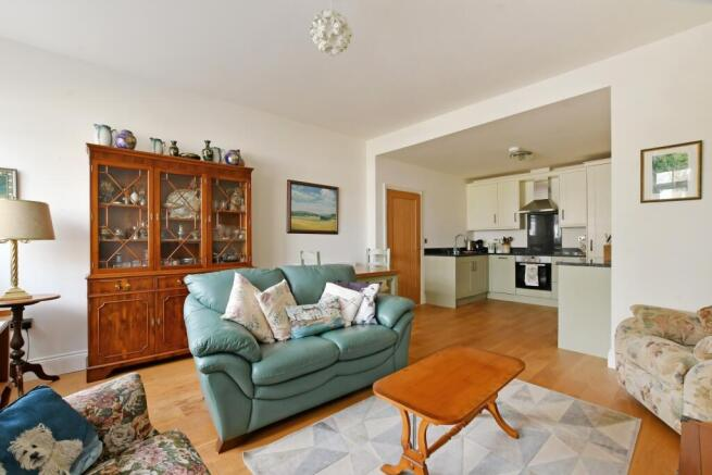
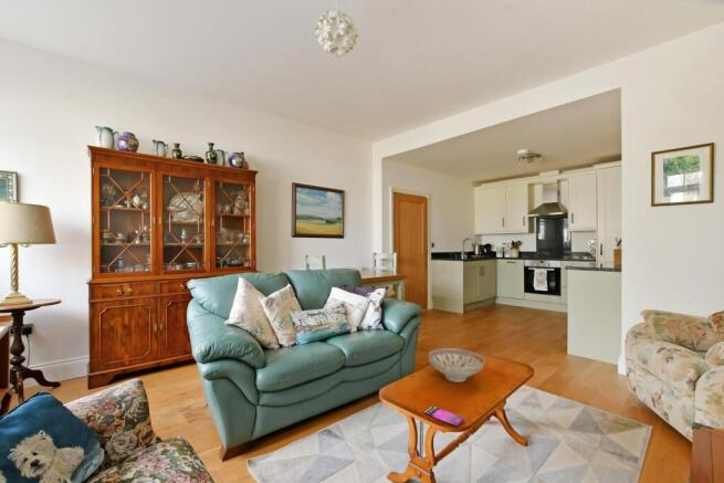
+ smartphone [422,405,465,428]
+ decorative bowl [428,347,485,384]
